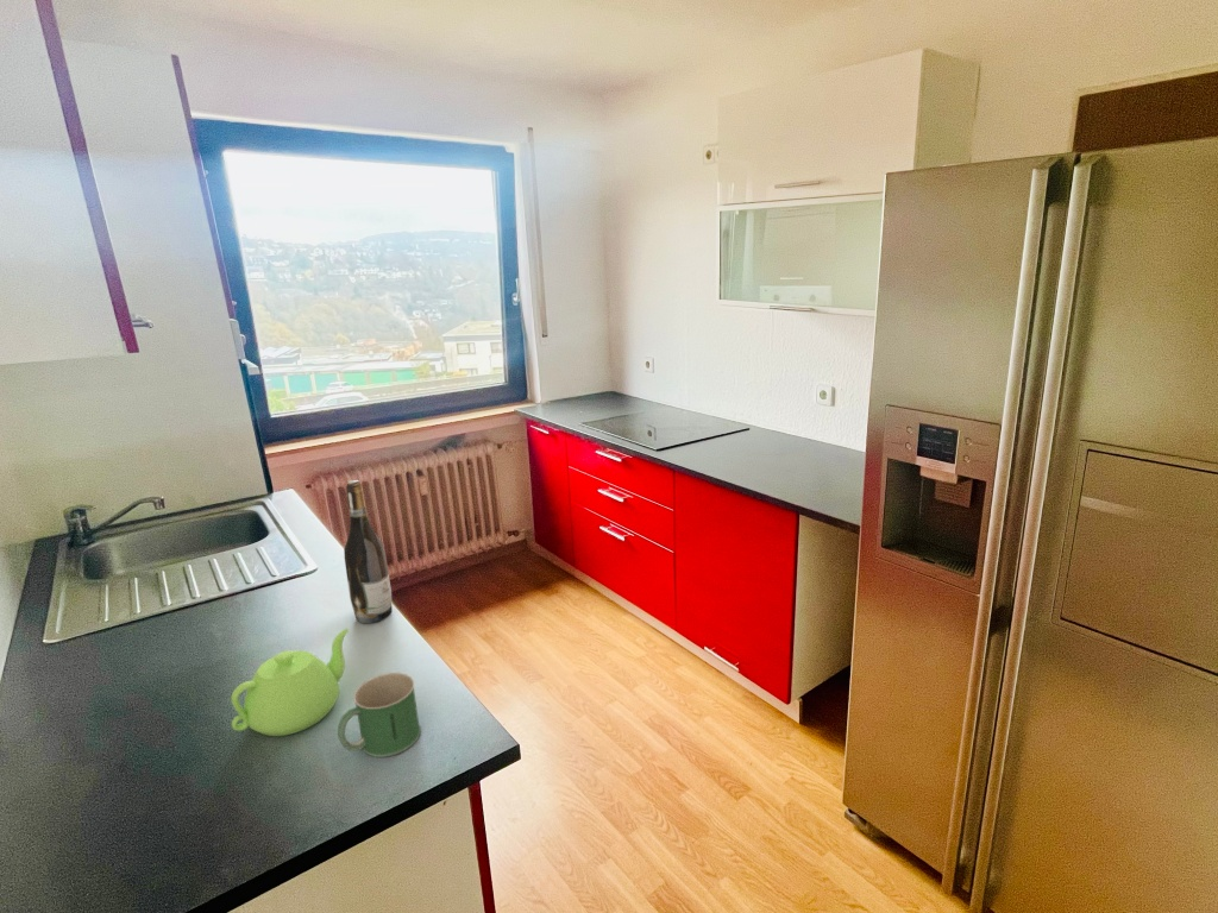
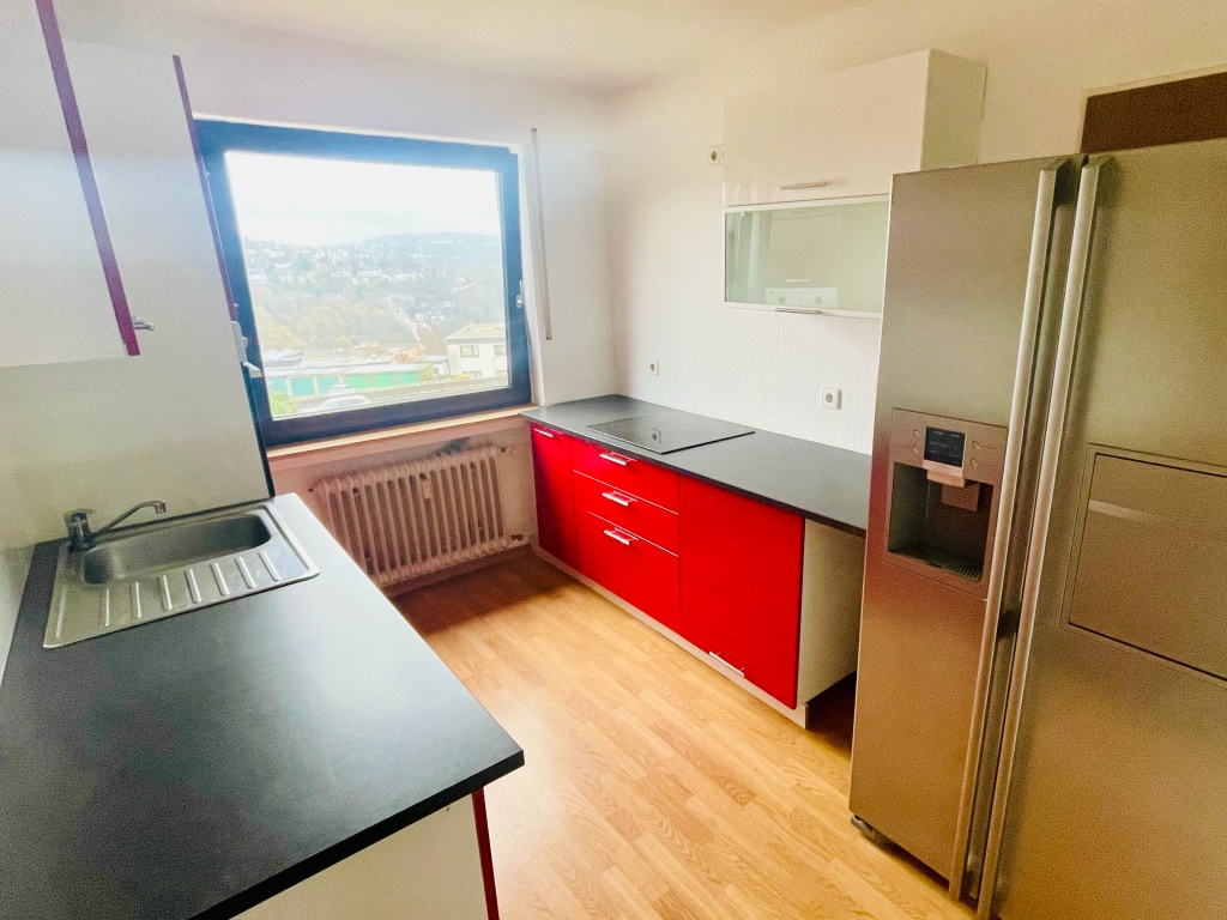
- mug [337,672,422,758]
- wine bottle [343,479,393,624]
- teapot [230,628,350,737]
